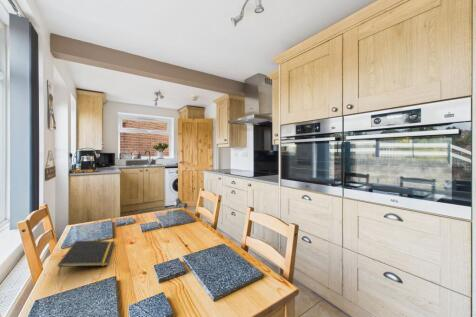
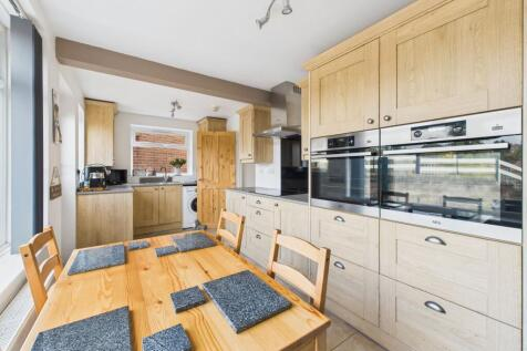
- notepad [57,240,116,277]
